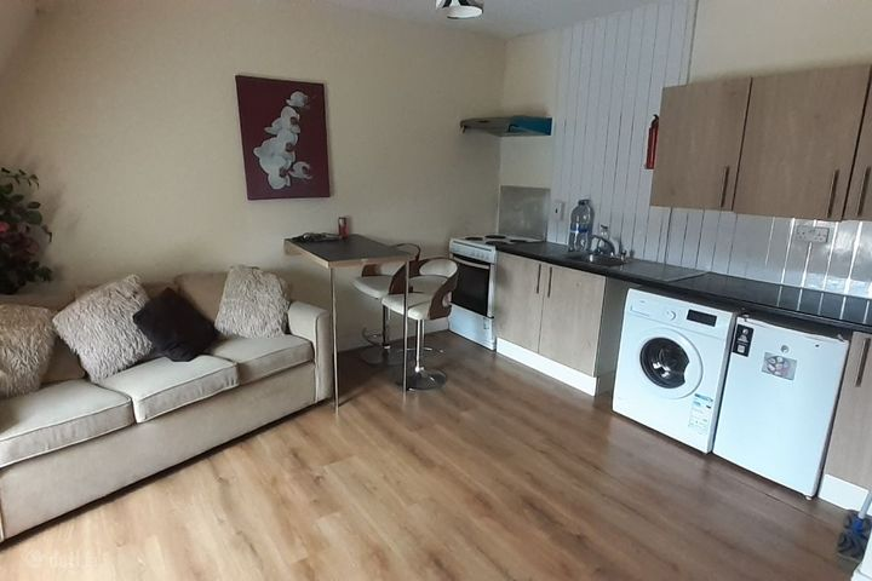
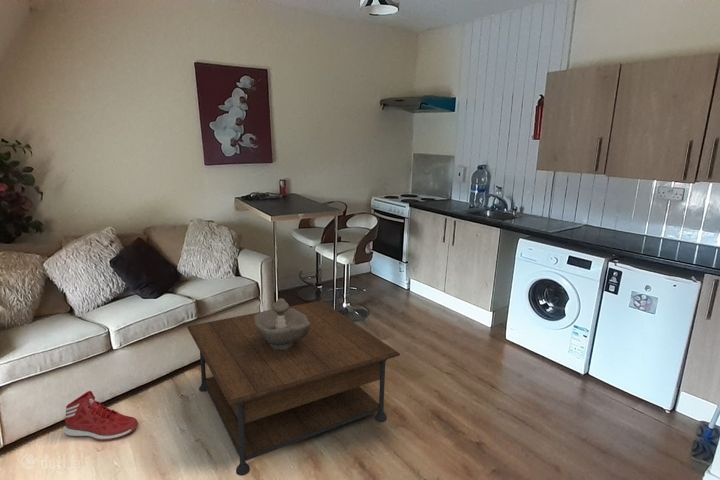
+ decorative bowl [253,297,310,350]
+ sneaker [64,390,139,442]
+ coffee table [186,300,401,477]
